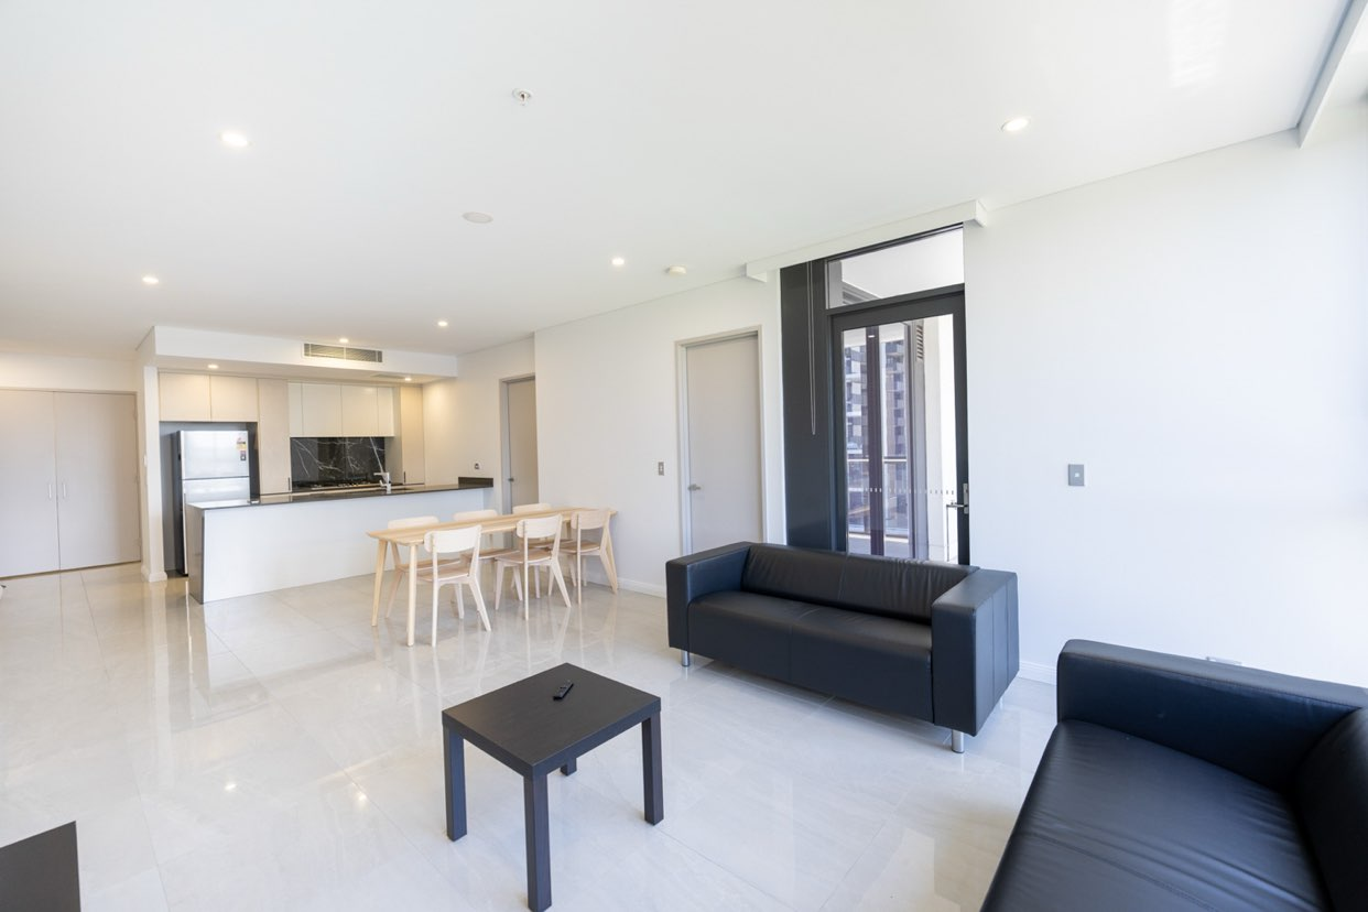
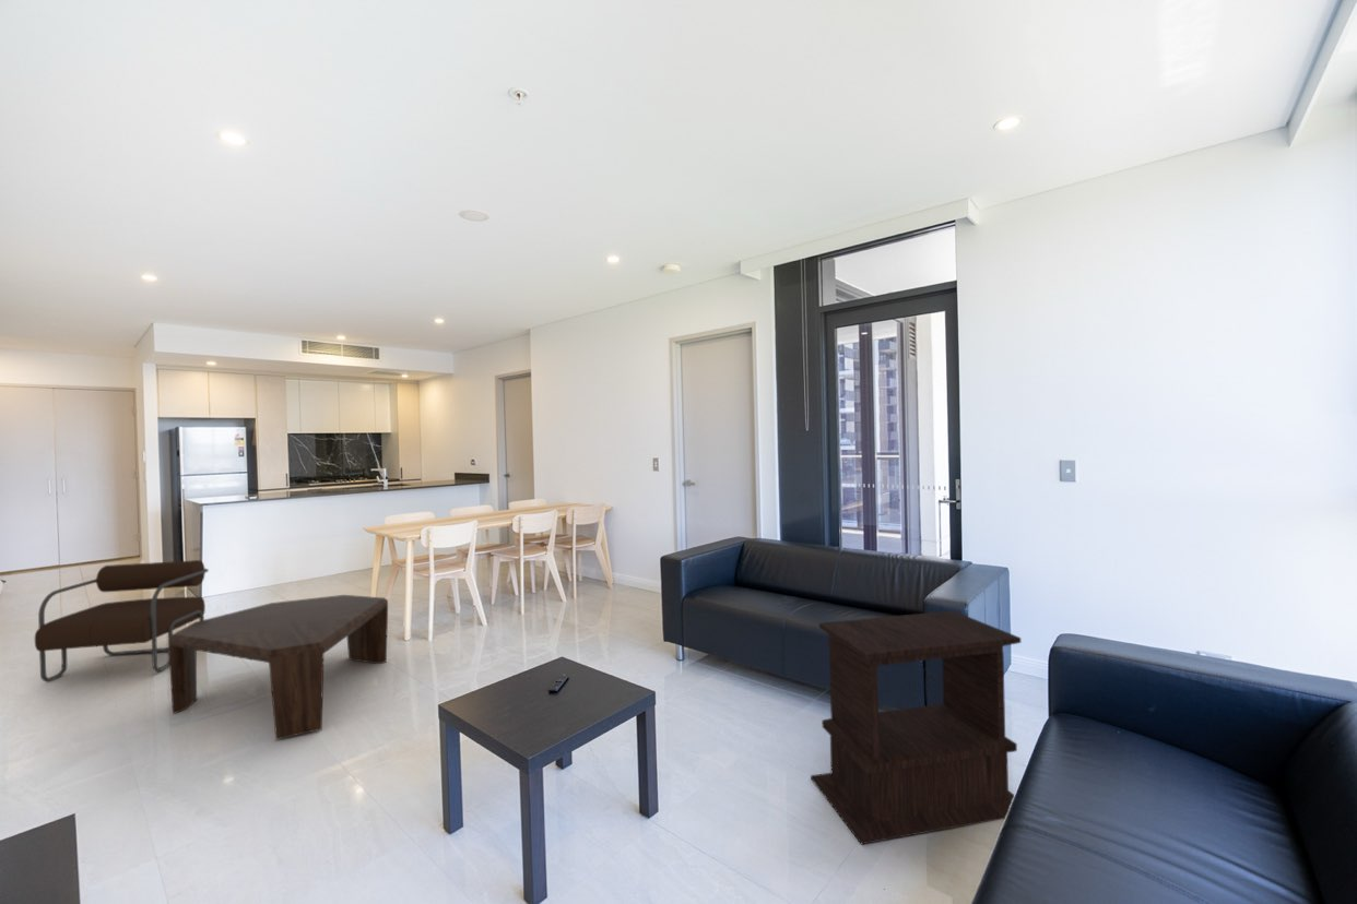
+ side table [810,609,1022,845]
+ armchair [34,559,210,682]
+ coffee table [167,594,389,741]
